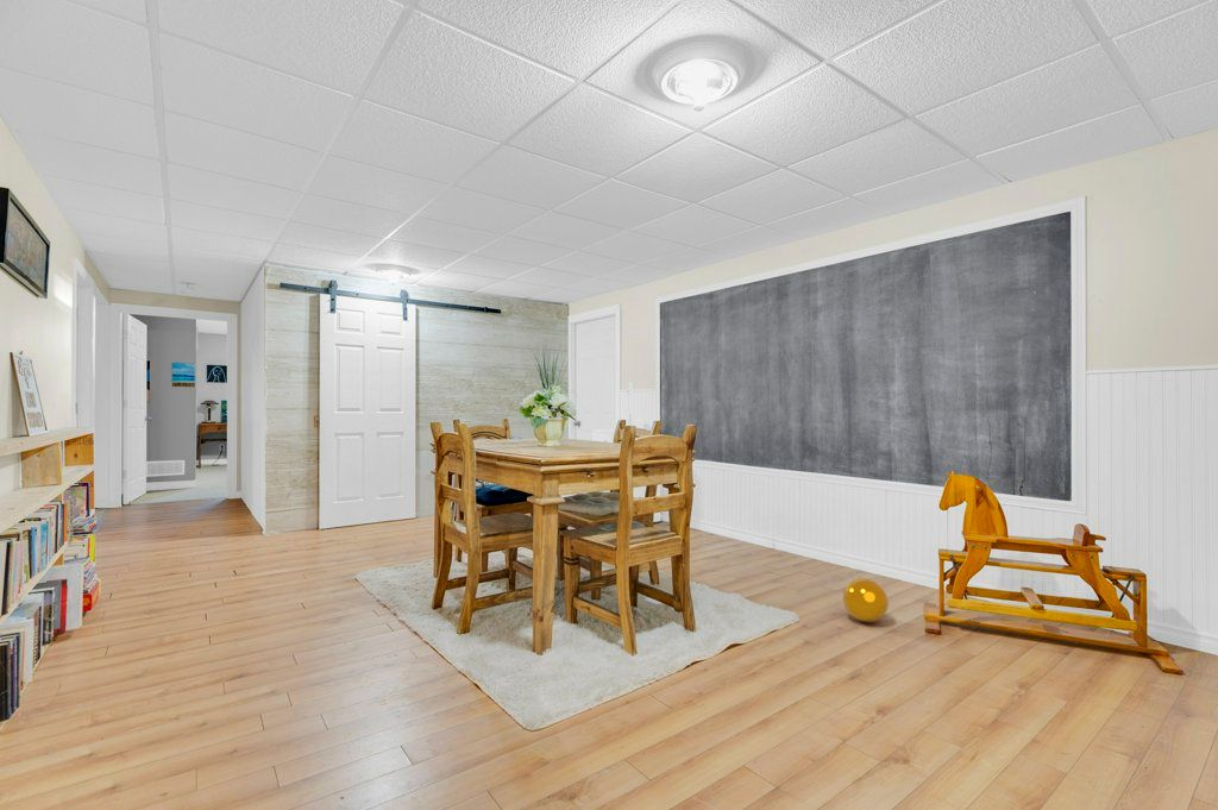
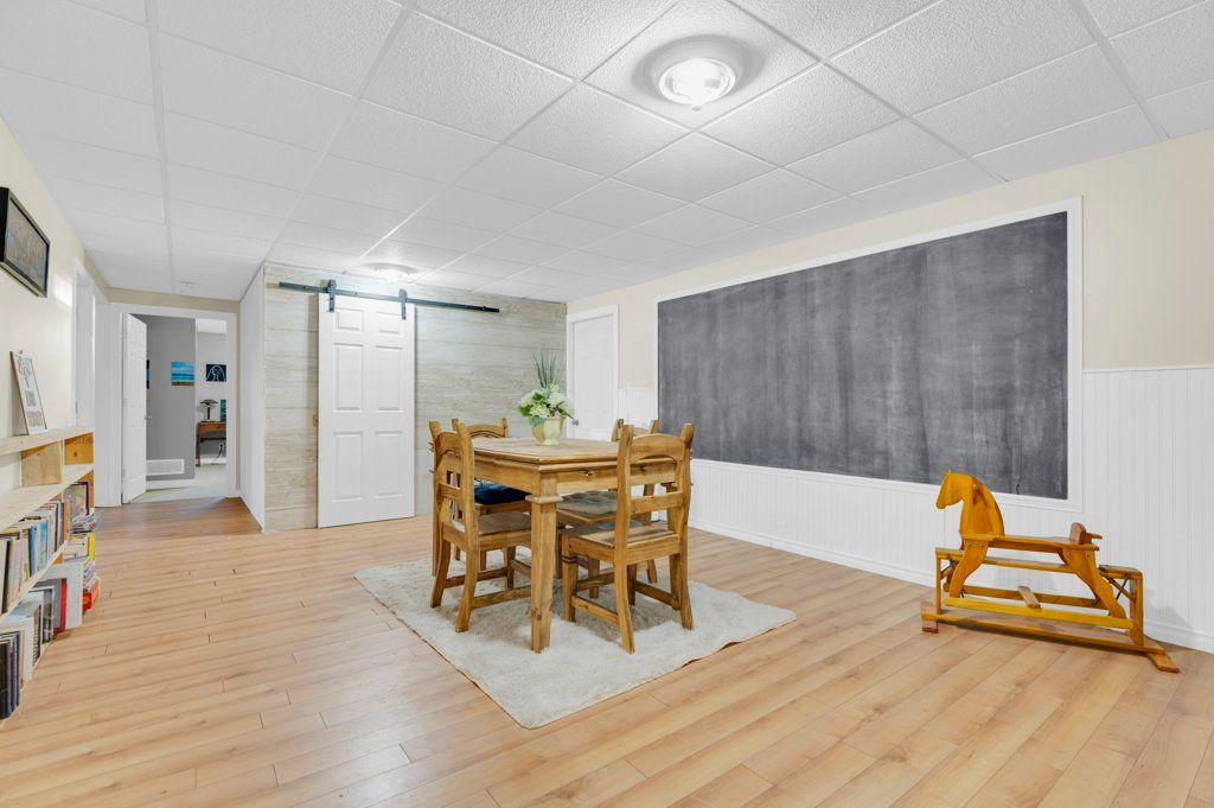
- ball [842,577,890,623]
